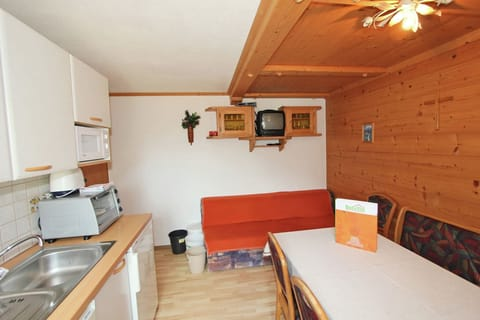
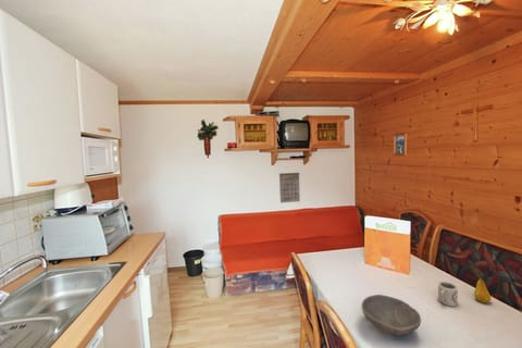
+ fruit [473,275,493,303]
+ bowl [361,294,422,336]
+ cup [437,281,459,308]
+ calendar [278,166,301,203]
